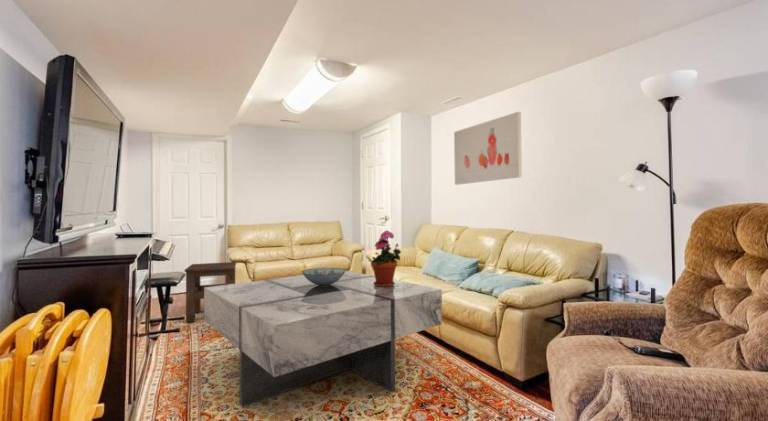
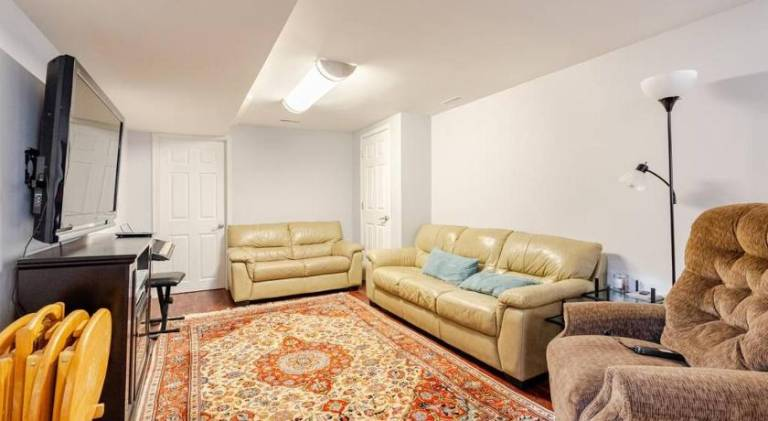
- wall art [453,111,523,186]
- potted plant [370,229,402,287]
- decorative bowl [301,267,347,286]
- coffee table [203,270,443,407]
- side table [183,261,237,323]
